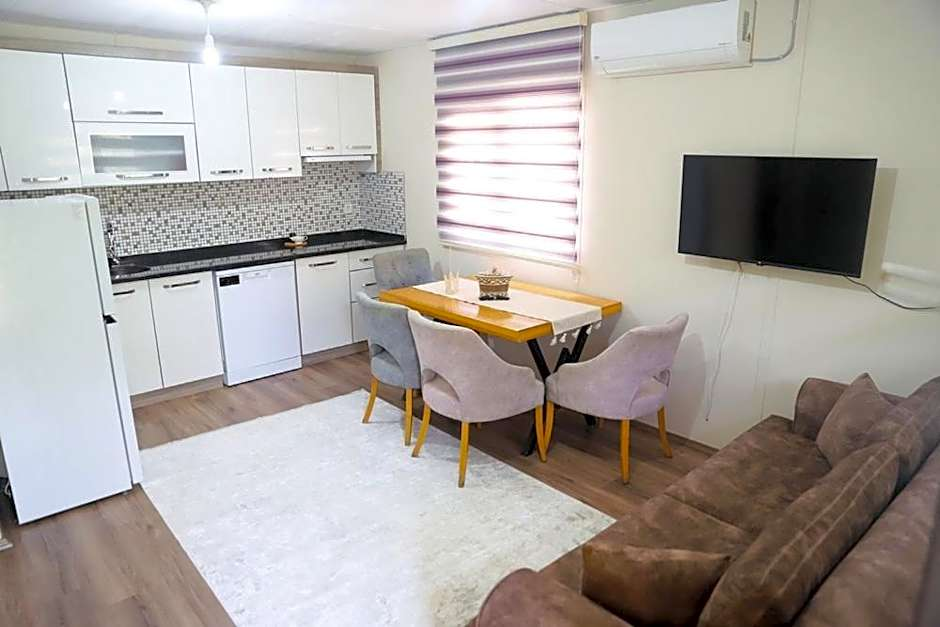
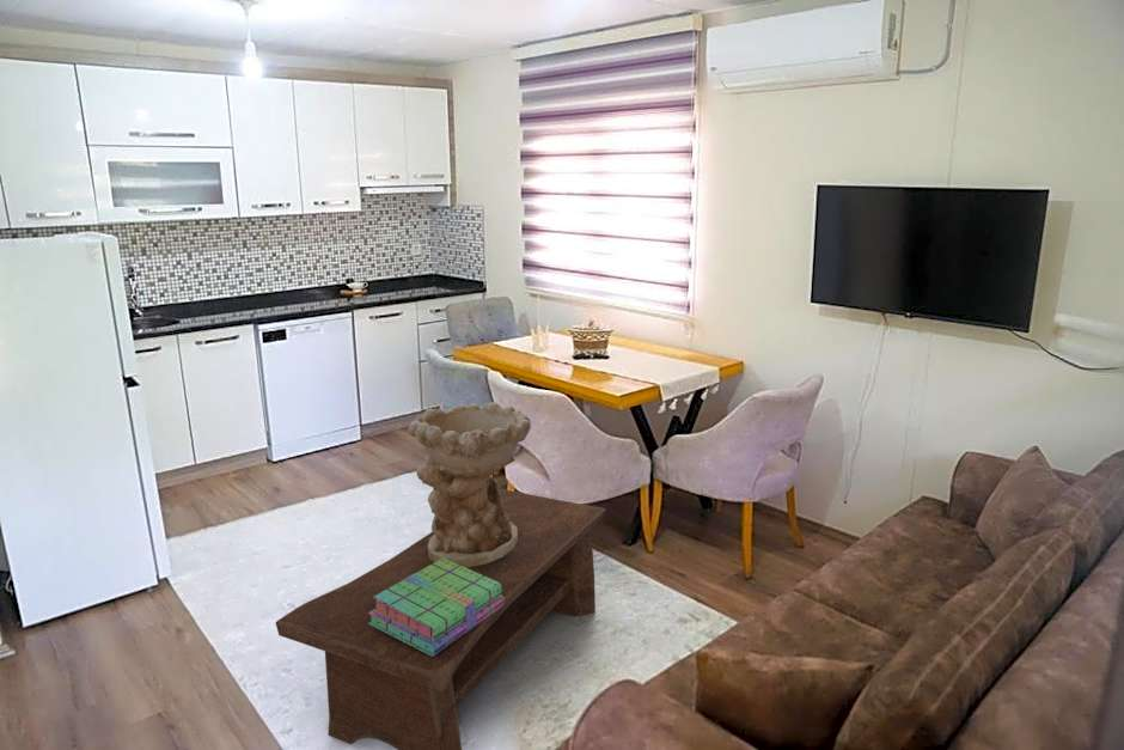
+ stack of books [368,559,505,657]
+ coffee table [275,488,607,750]
+ decorative bowl [407,401,532,568]
